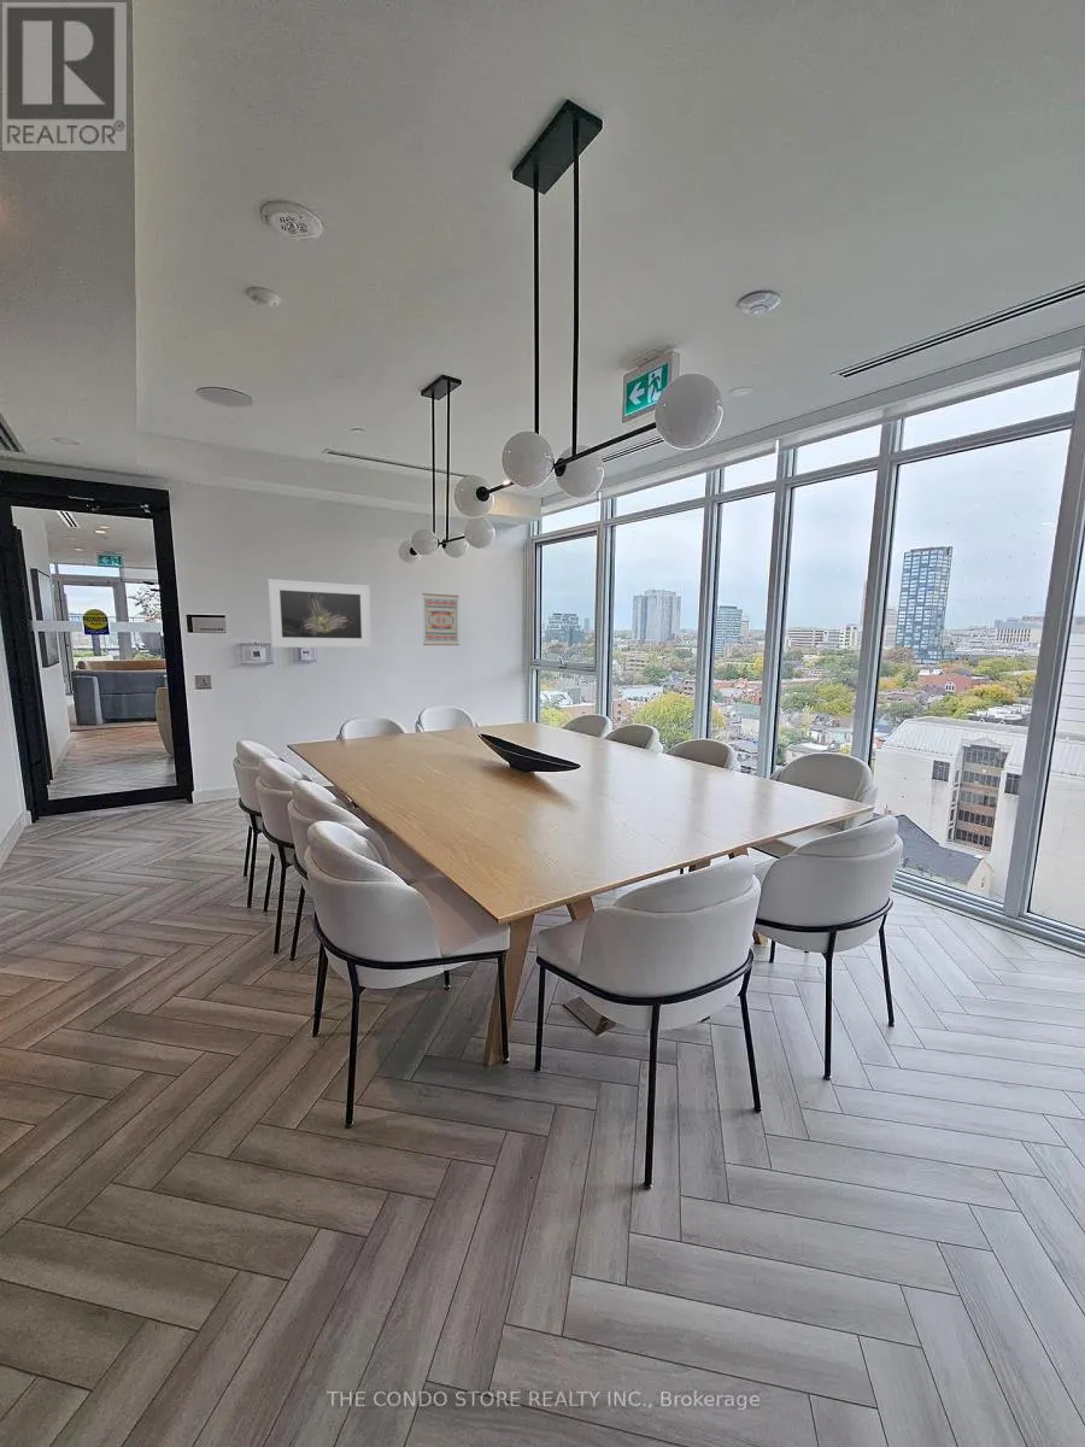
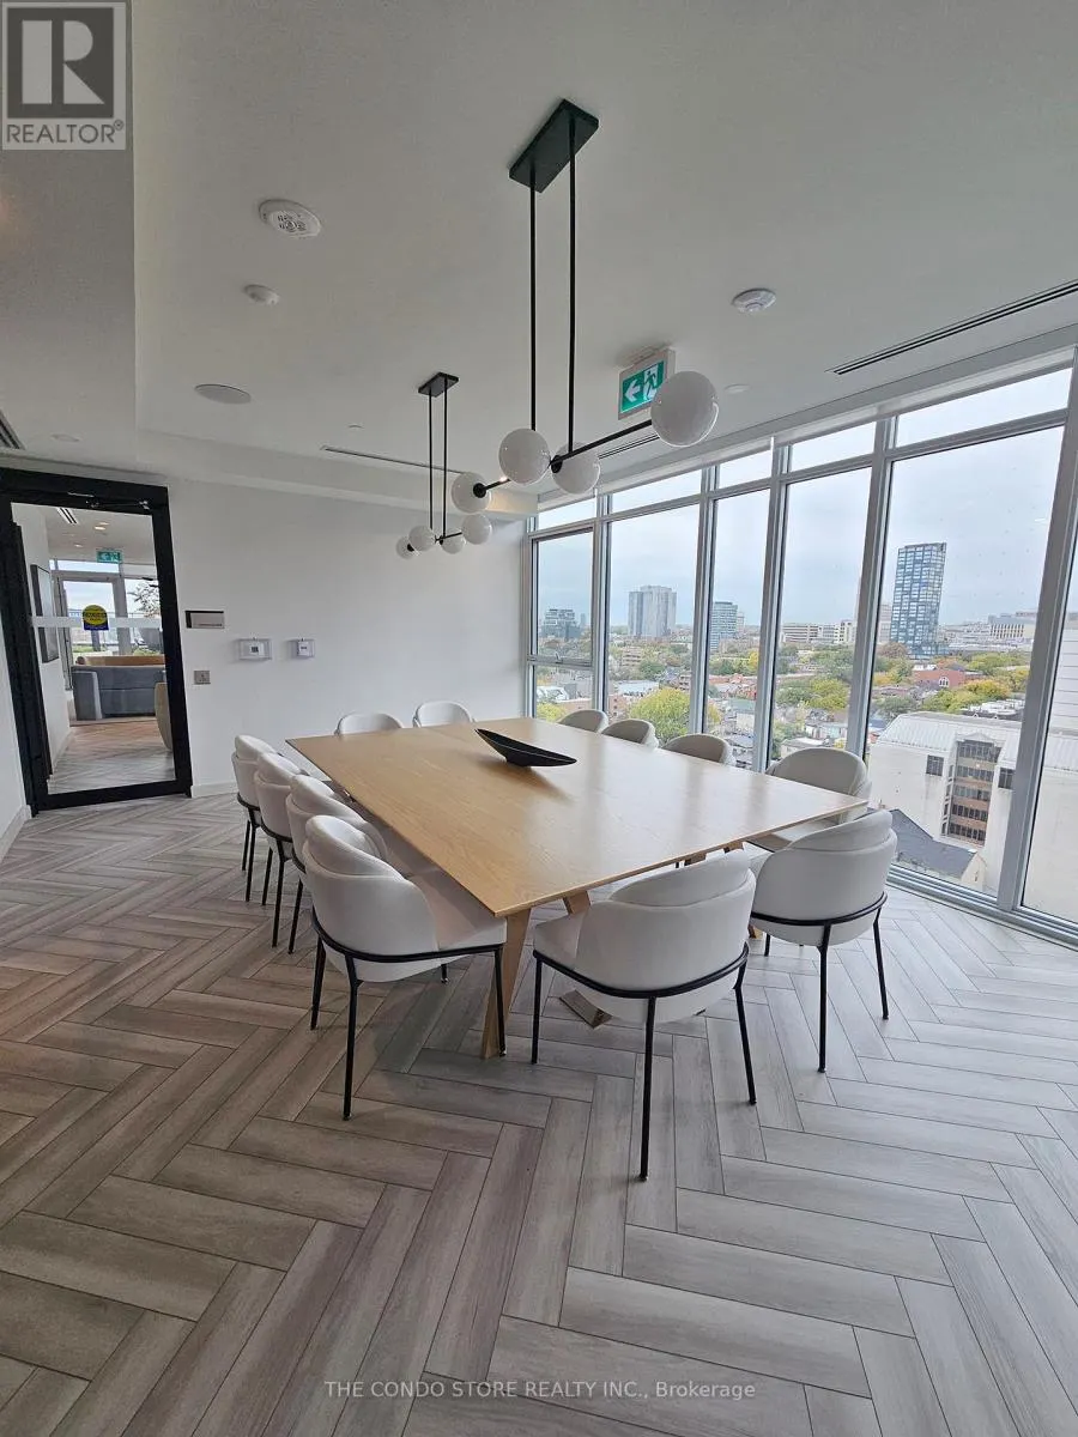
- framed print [266,578,373,649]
- wall art [422,592,461,646]
